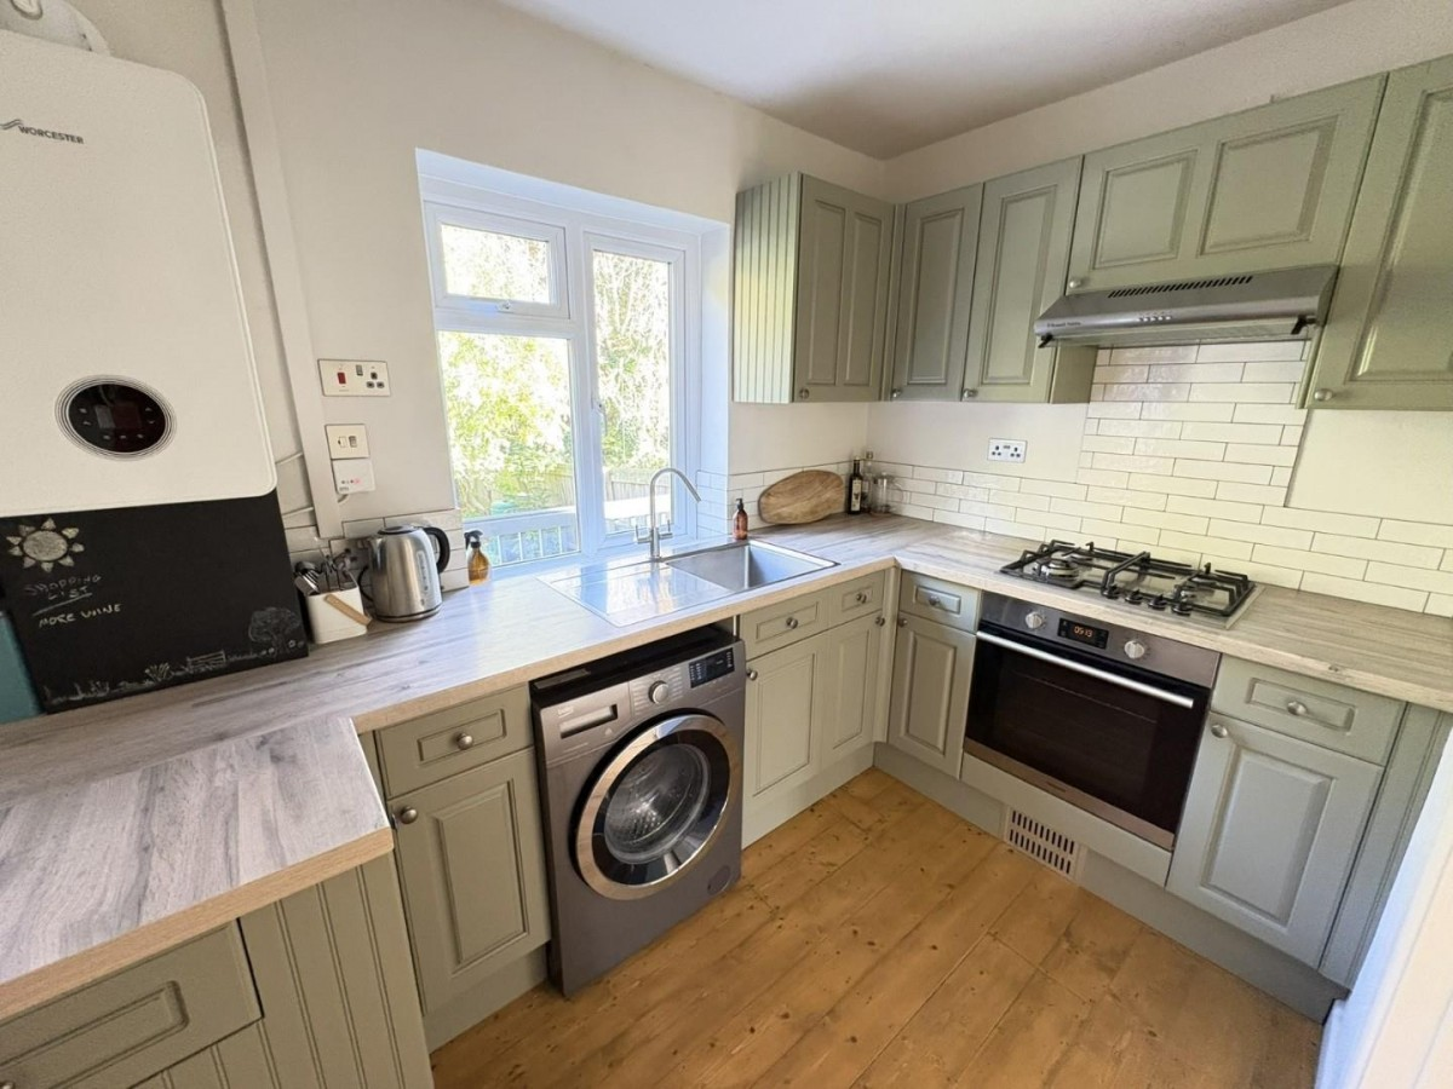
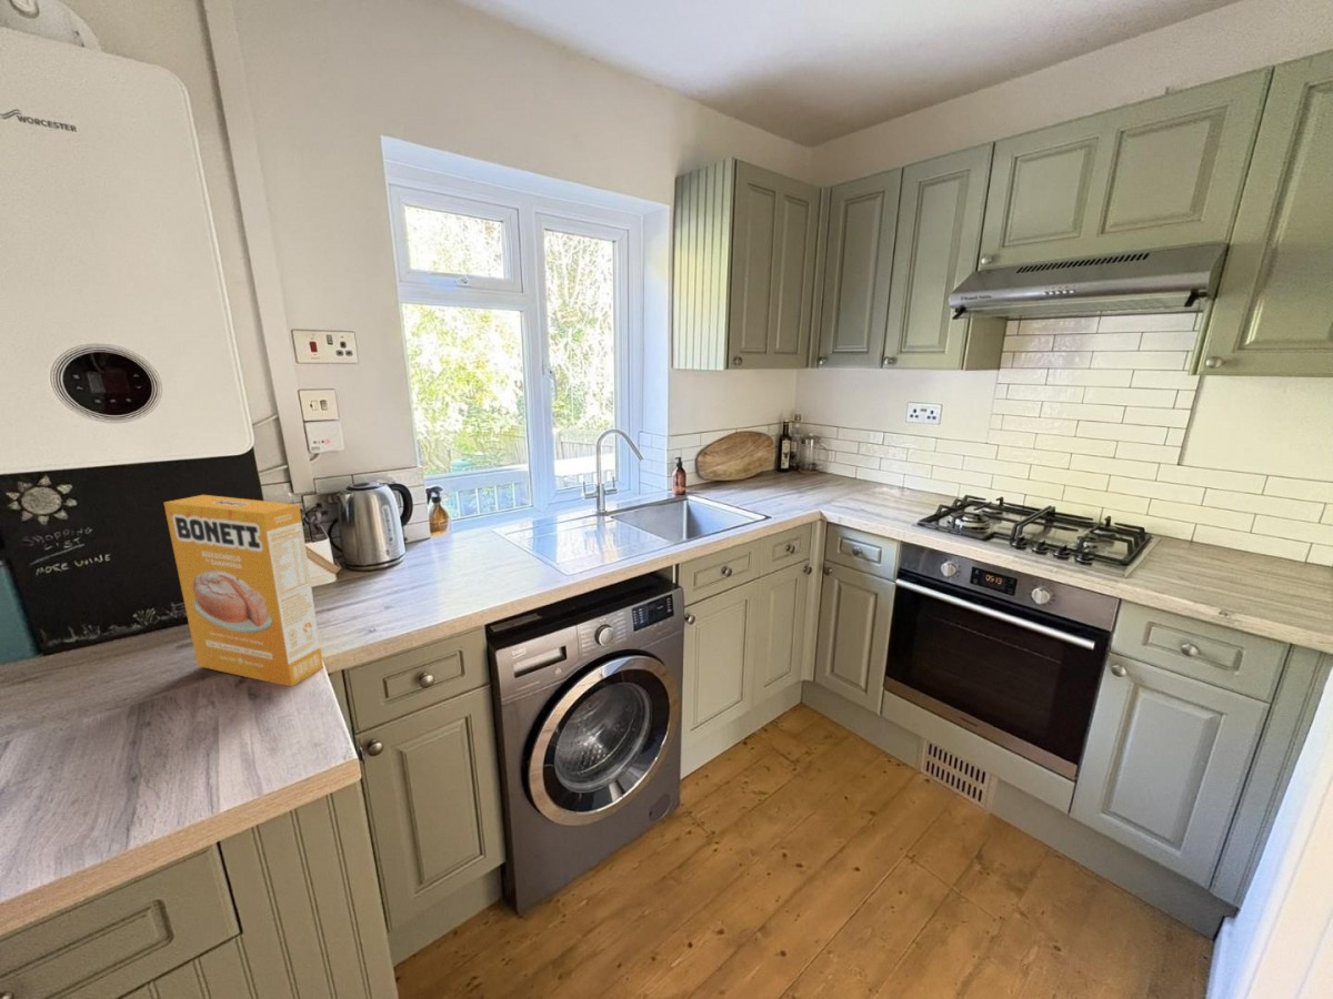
+ cereal box [163,494,324,687]
